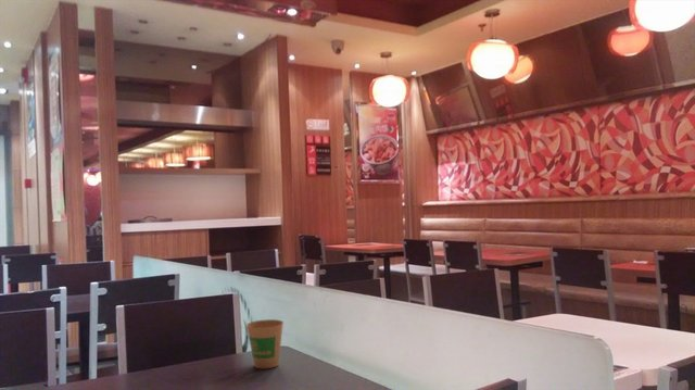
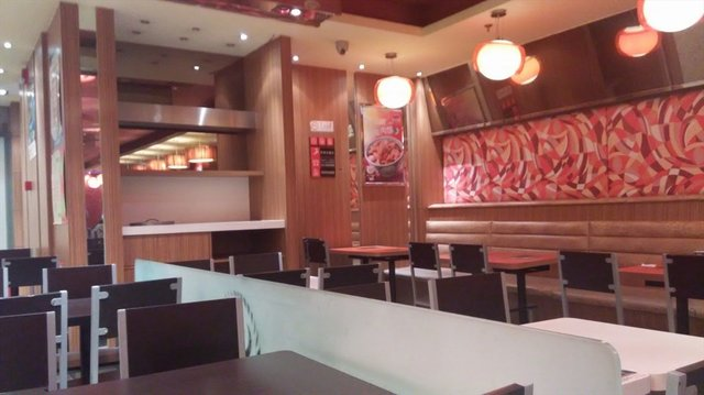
- paper cup [245,318,285,369]
